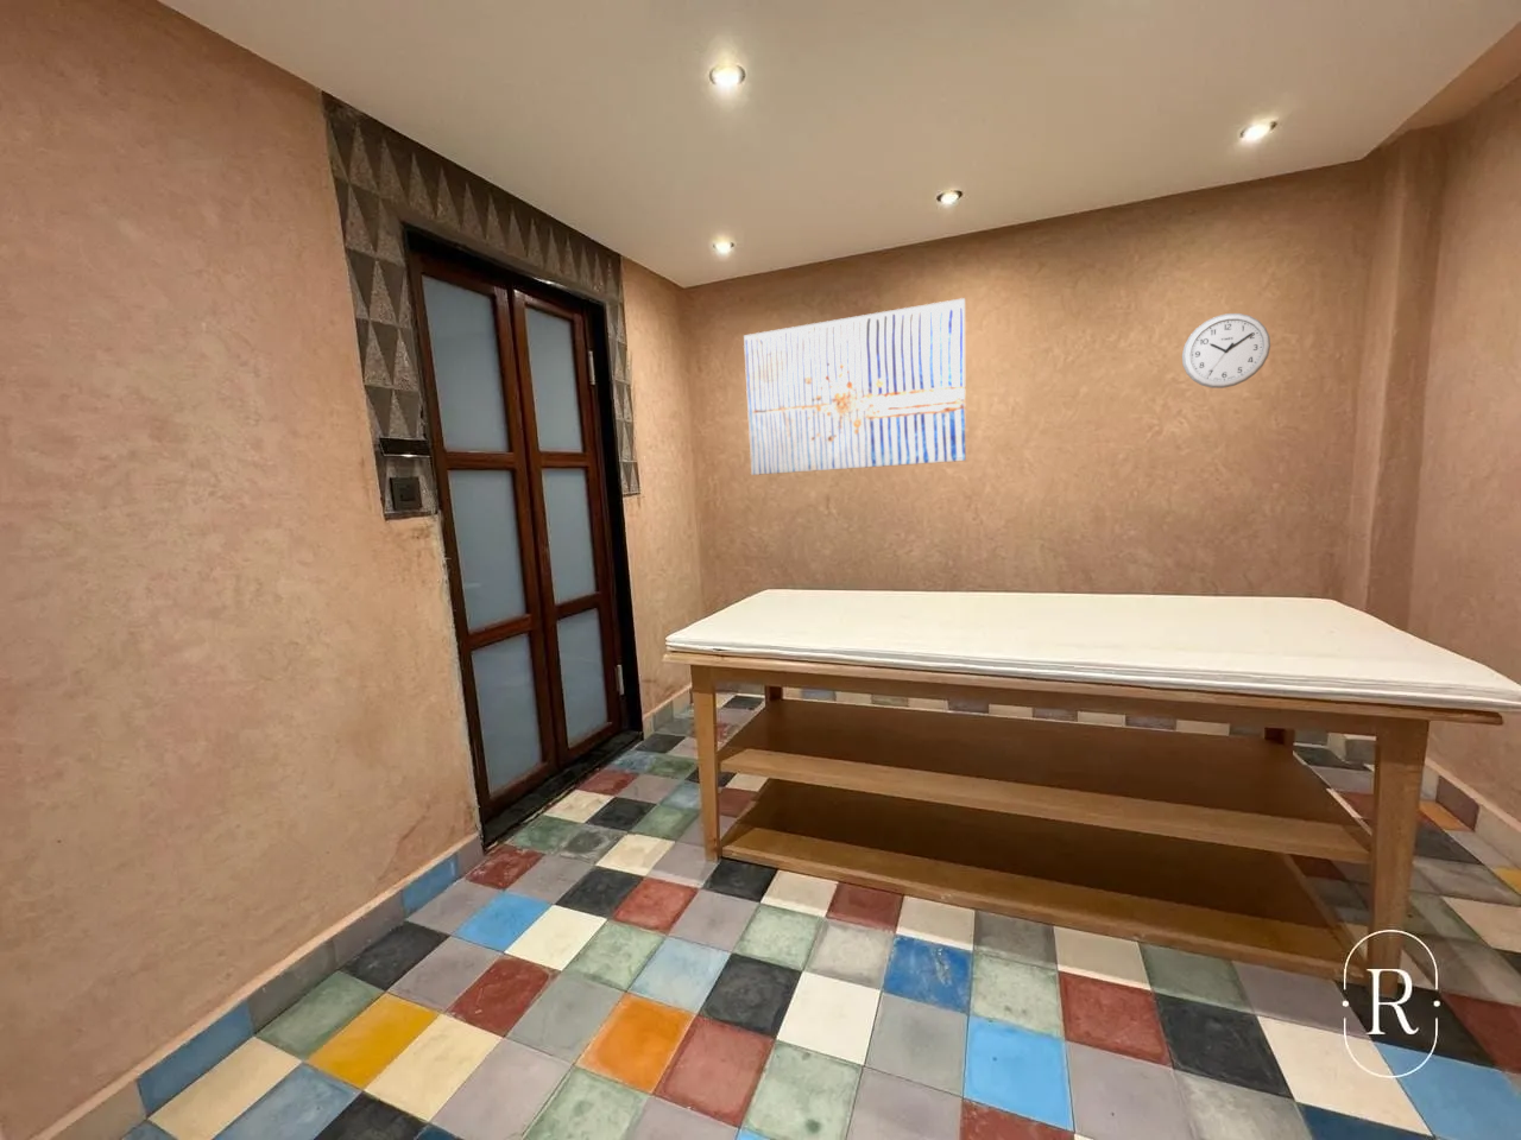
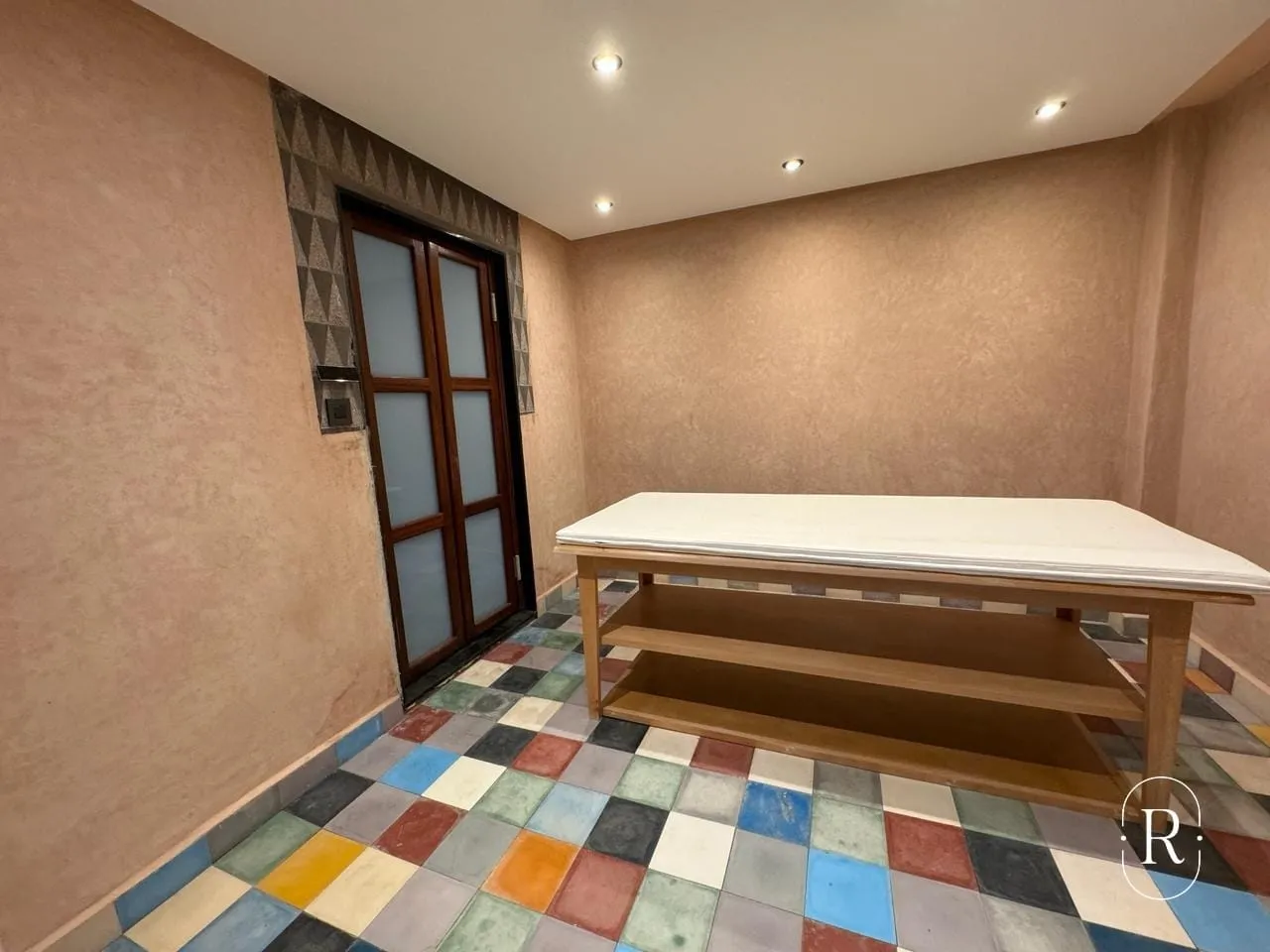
- wall art [743,297,966,477]
- wall clock [1181,313,1272,389]
